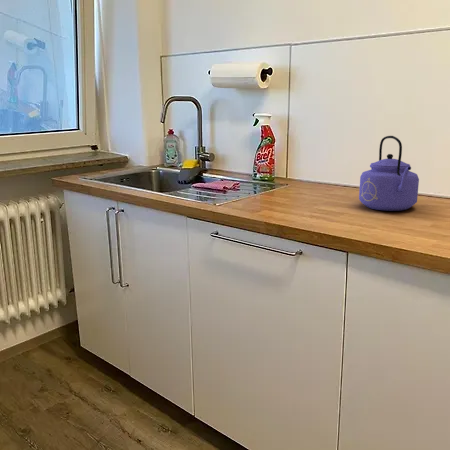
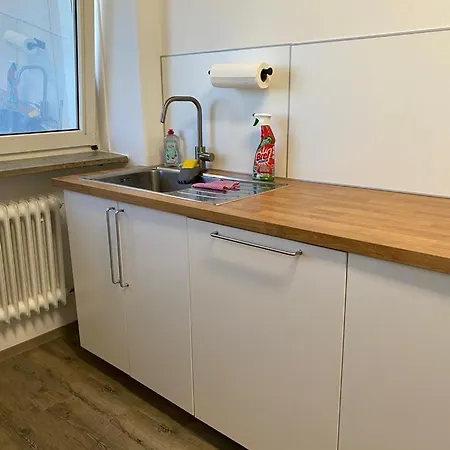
- kettle [358,135,420,212]
